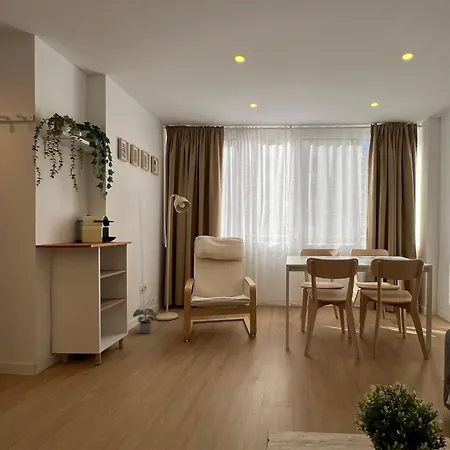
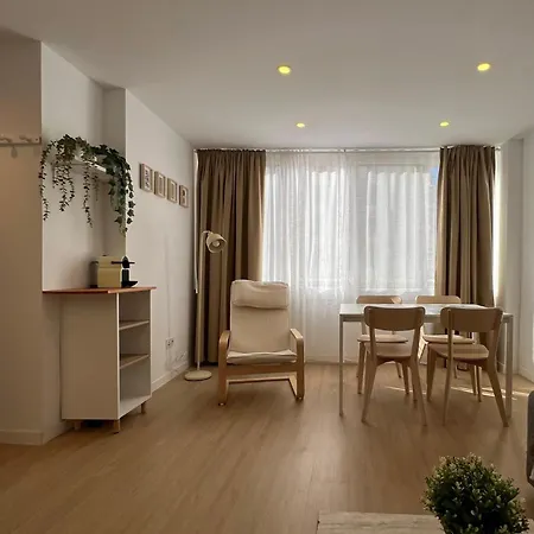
- potted plant [132,307,157,335]
